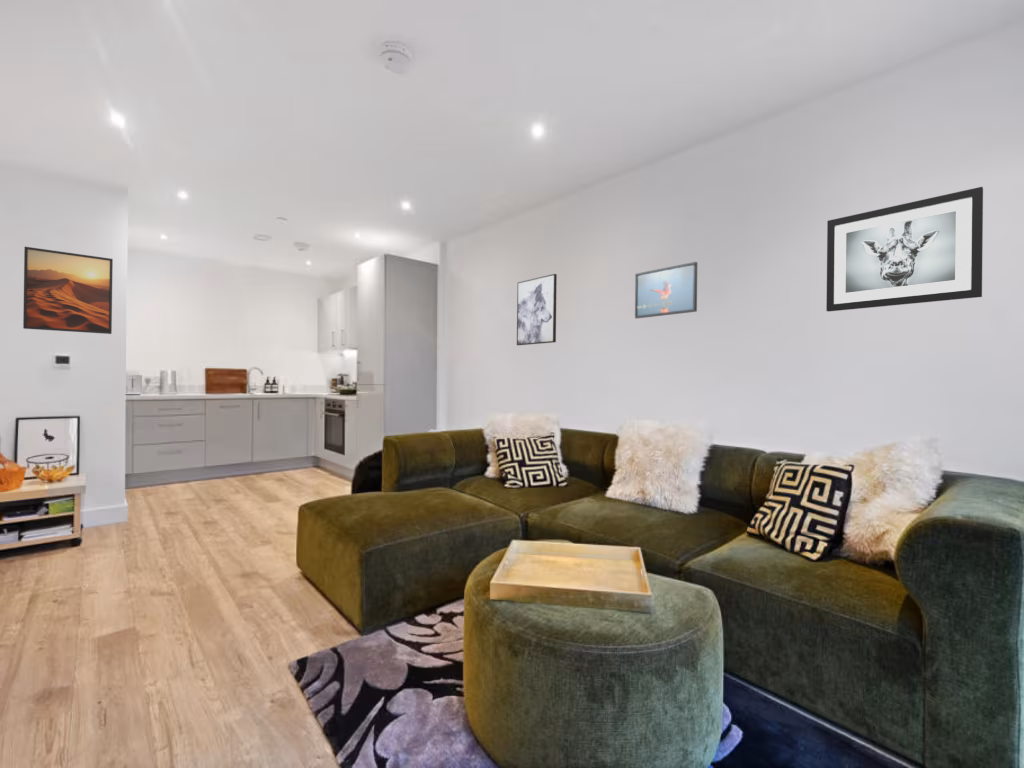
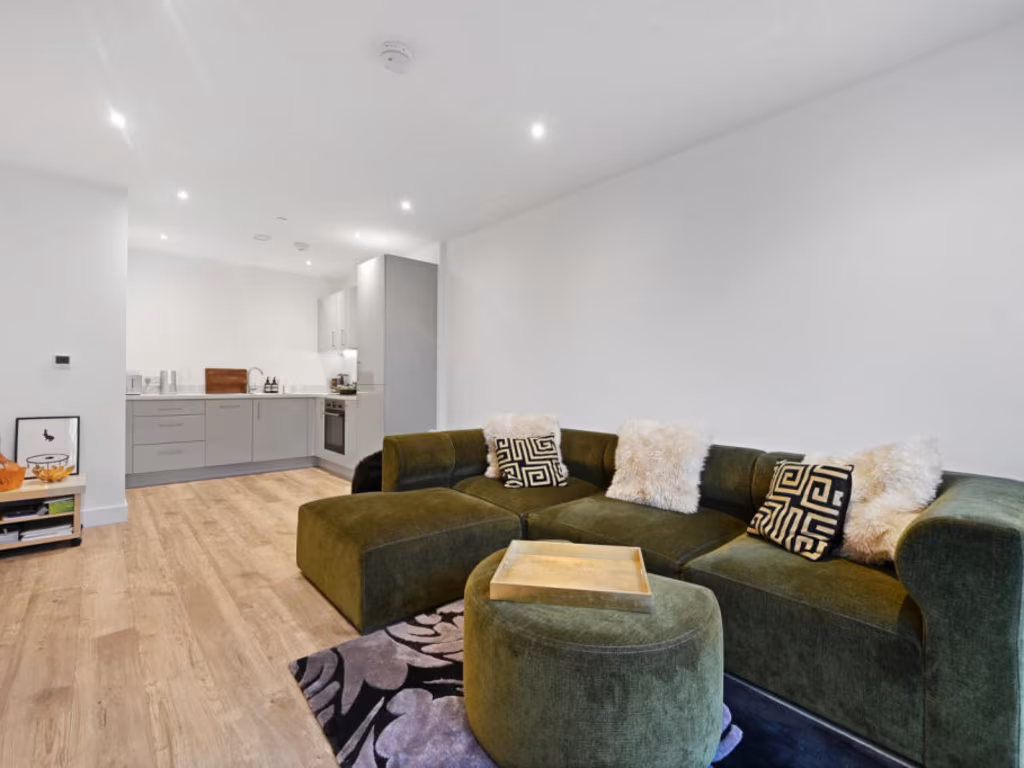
- wall art [825,186,984,312]
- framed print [22,246,114,335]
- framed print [634,261,698,319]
- wall art [516,273,558,346]
